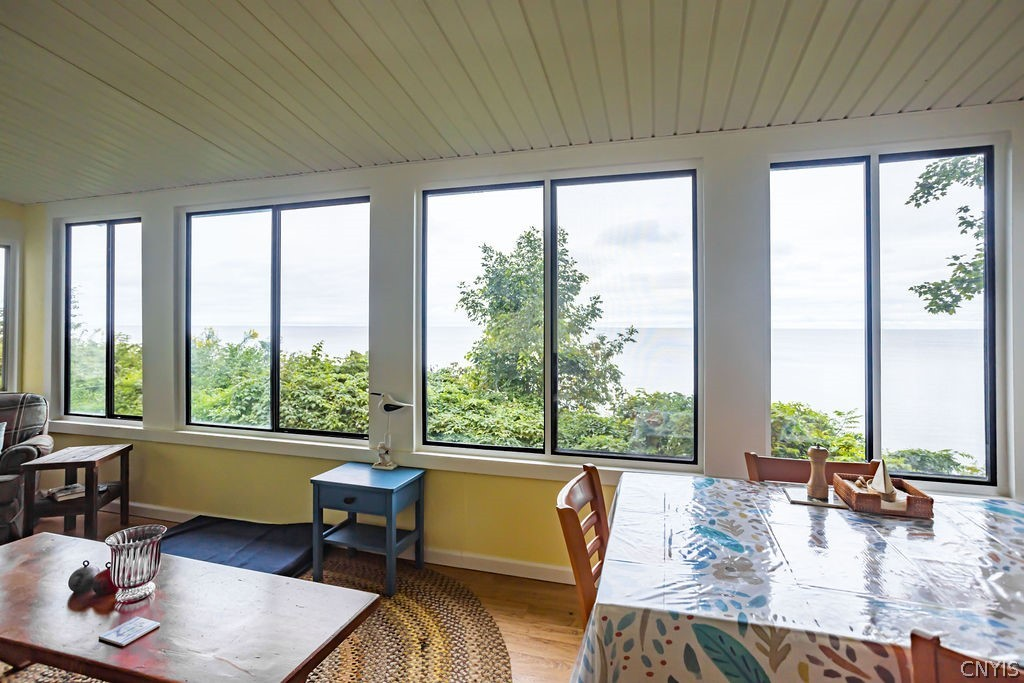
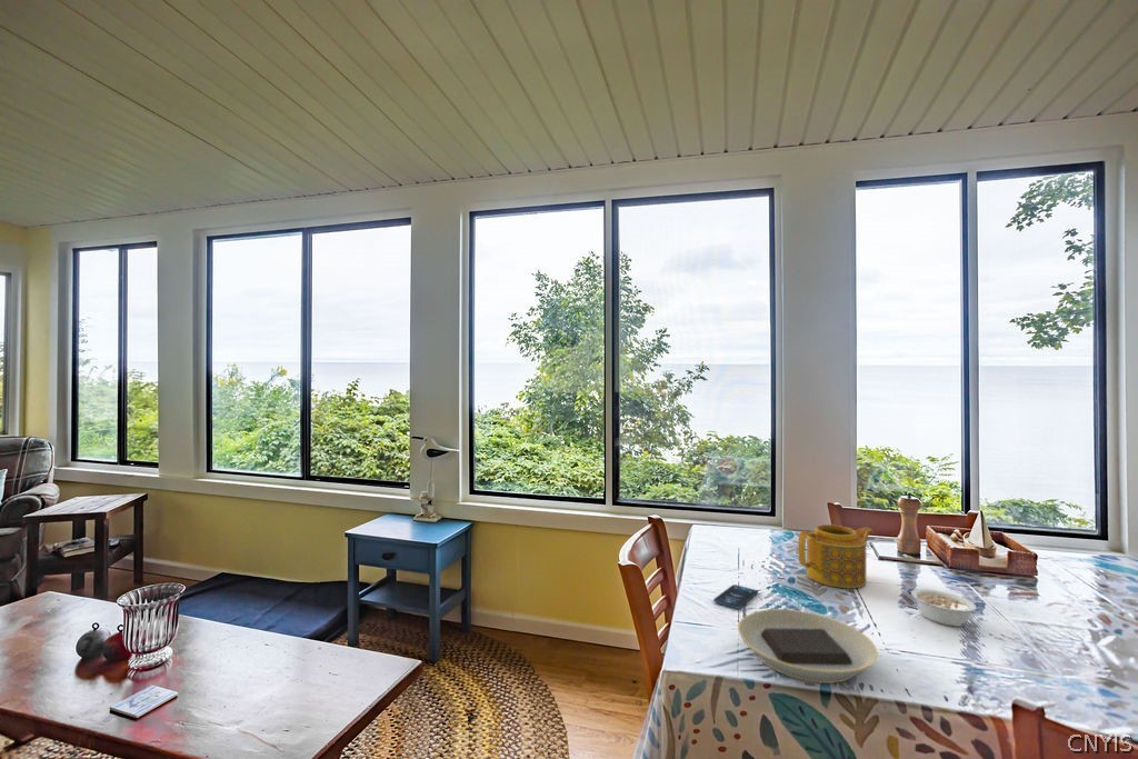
+ teapot [797,523,875,589]
+ legume [910,588,977,628]
+ plate [737,608,879,685]
+ smartphone [712,583,759,610]
